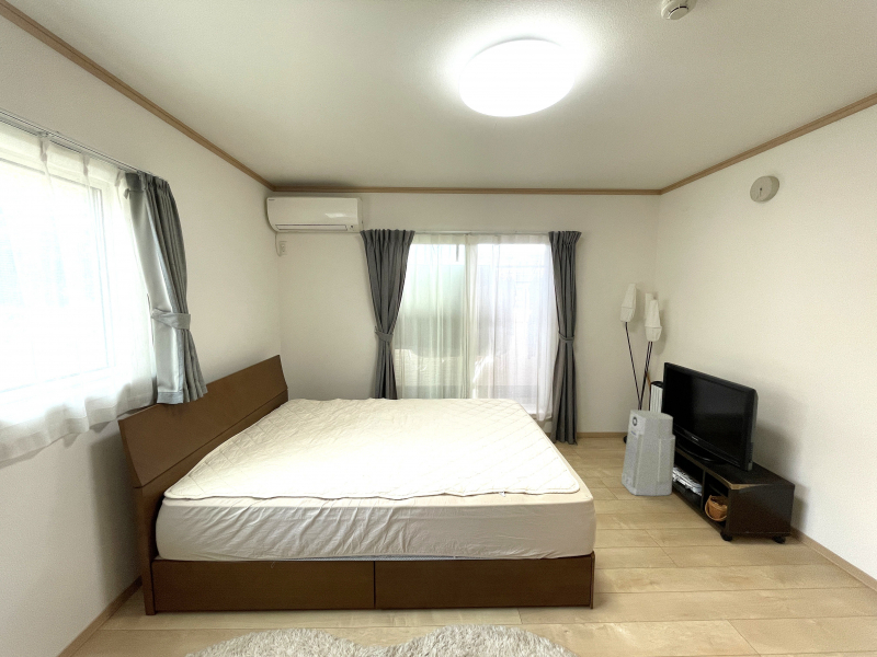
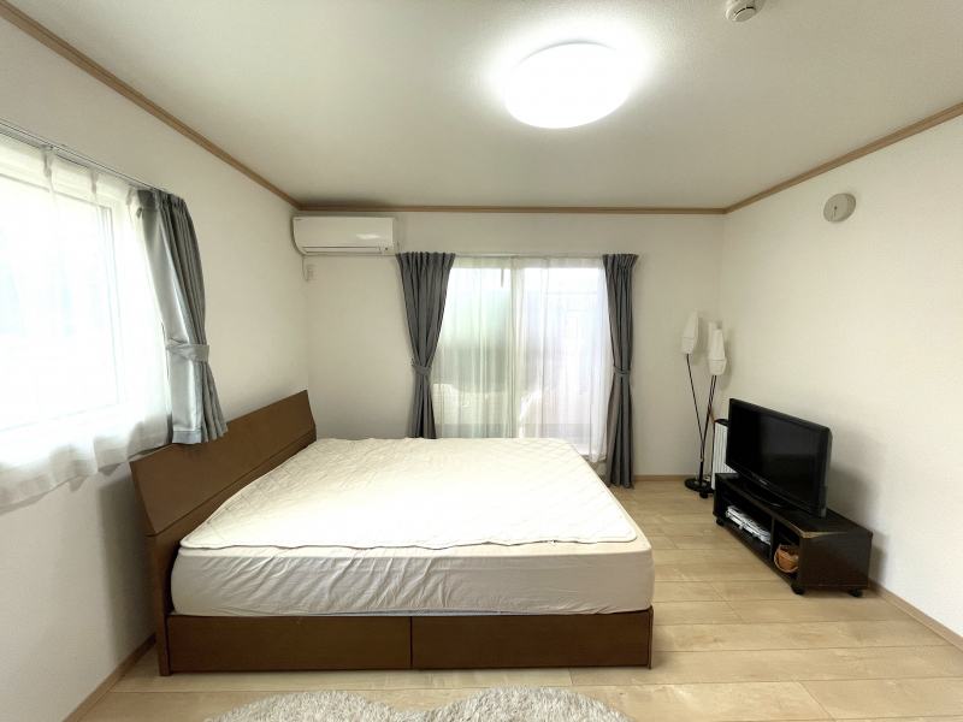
- air purifier [620,408,676,497]
